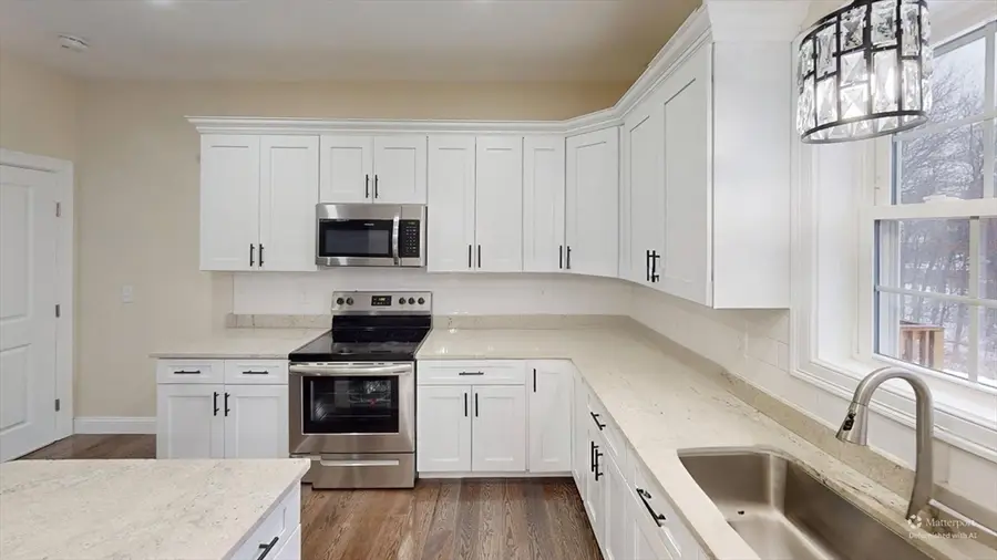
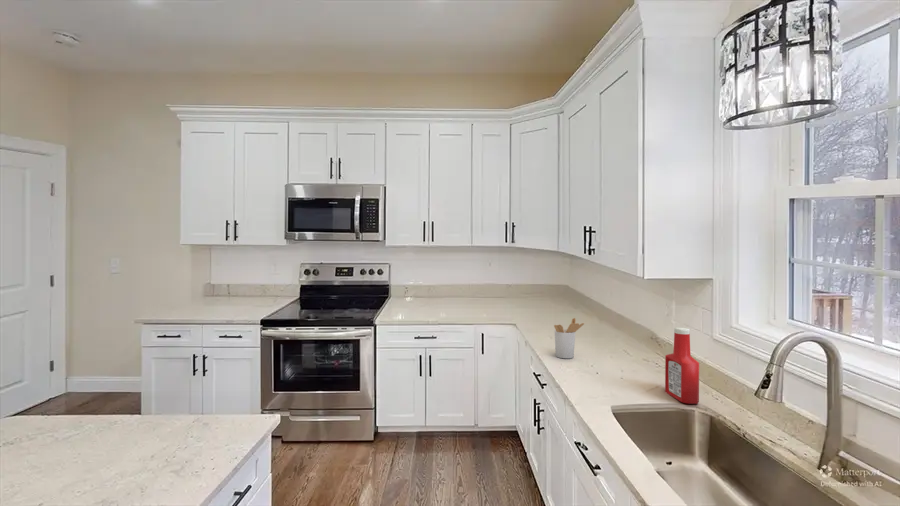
+ utensil holder [553,317,585,359]
+ soap bottle [664,327,700,405]
